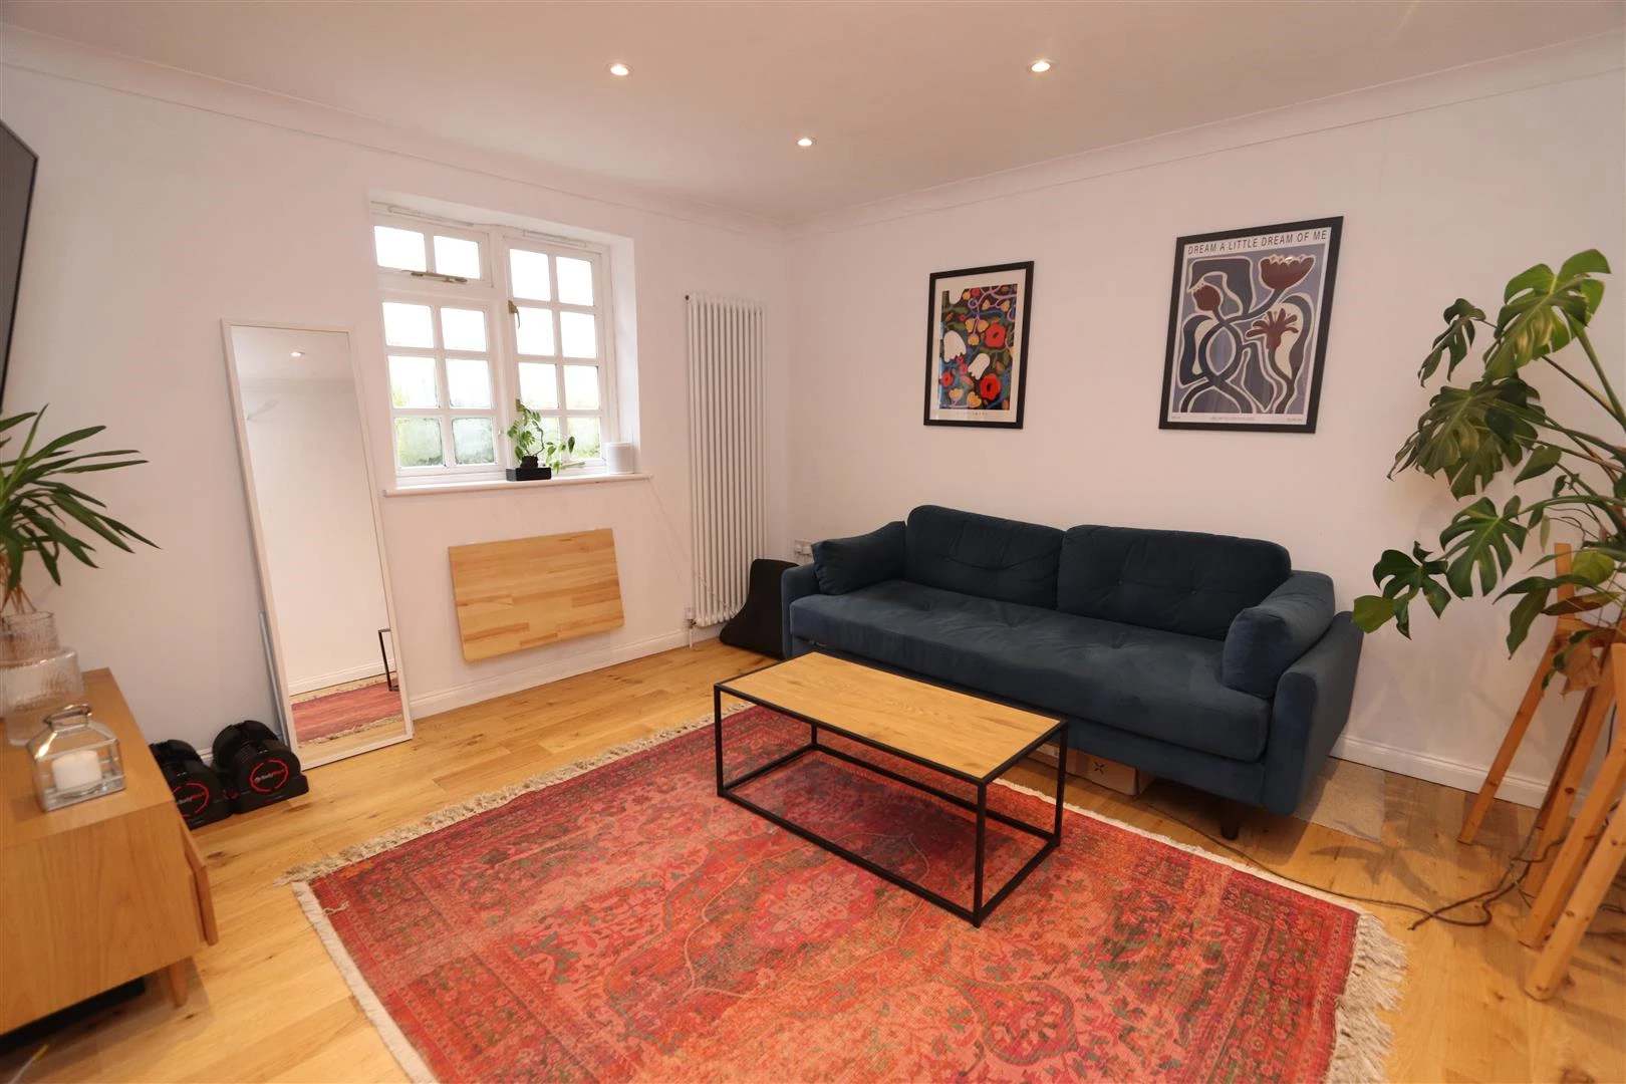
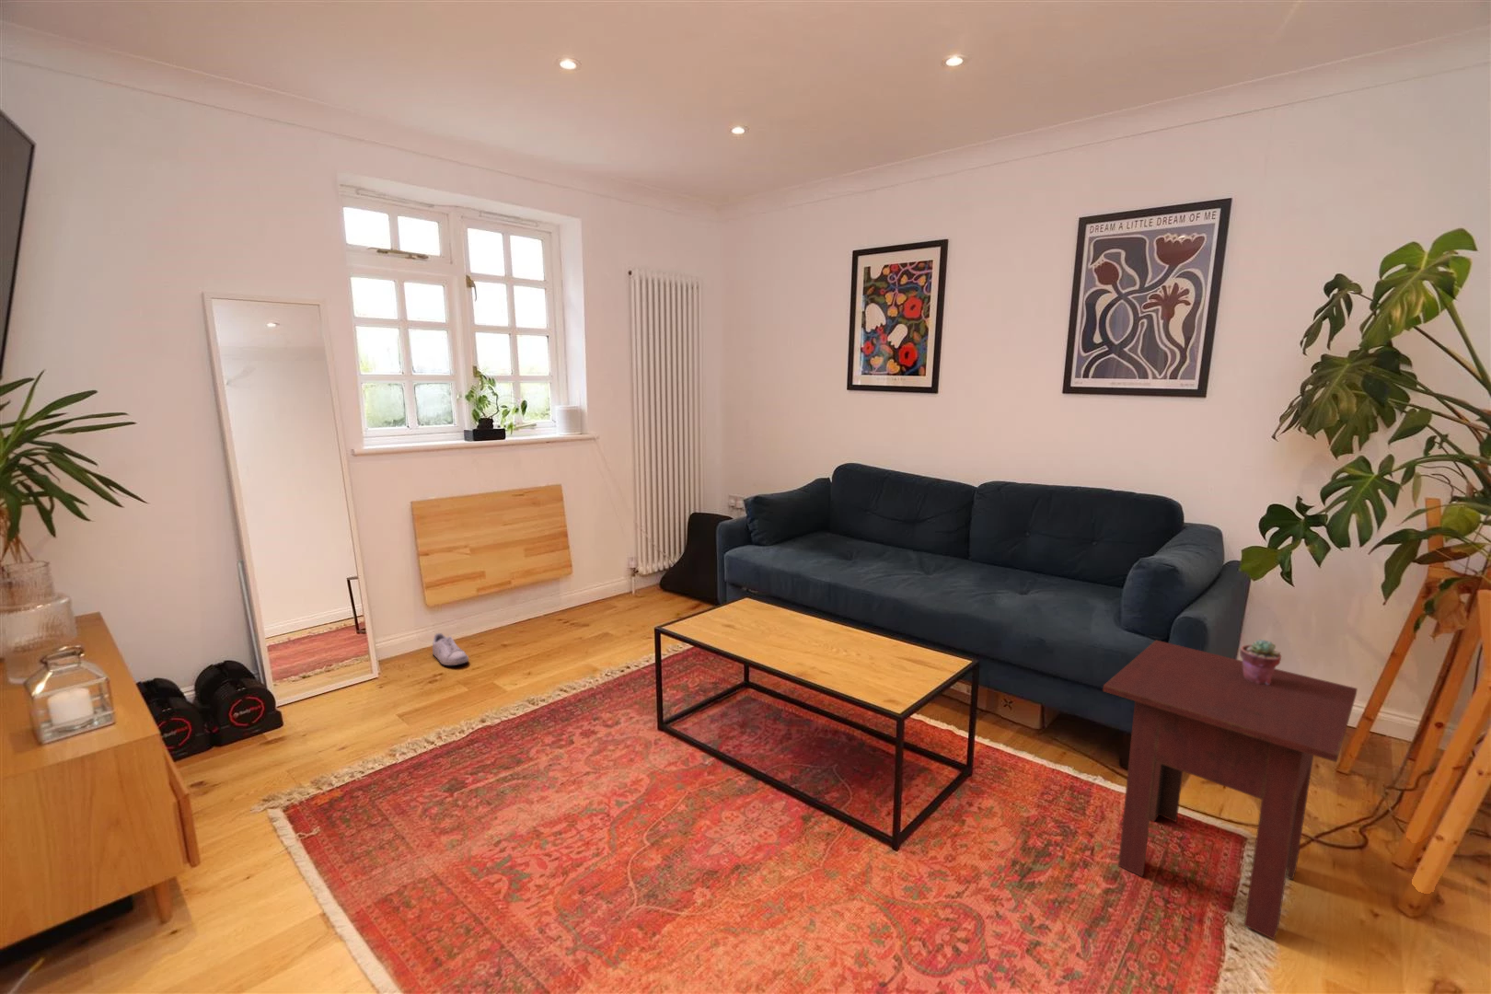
+ potted succulent [1239,639,1282,684]
+ shoe [432,632,469,667]
+ side table [1102,640,1359,941]
